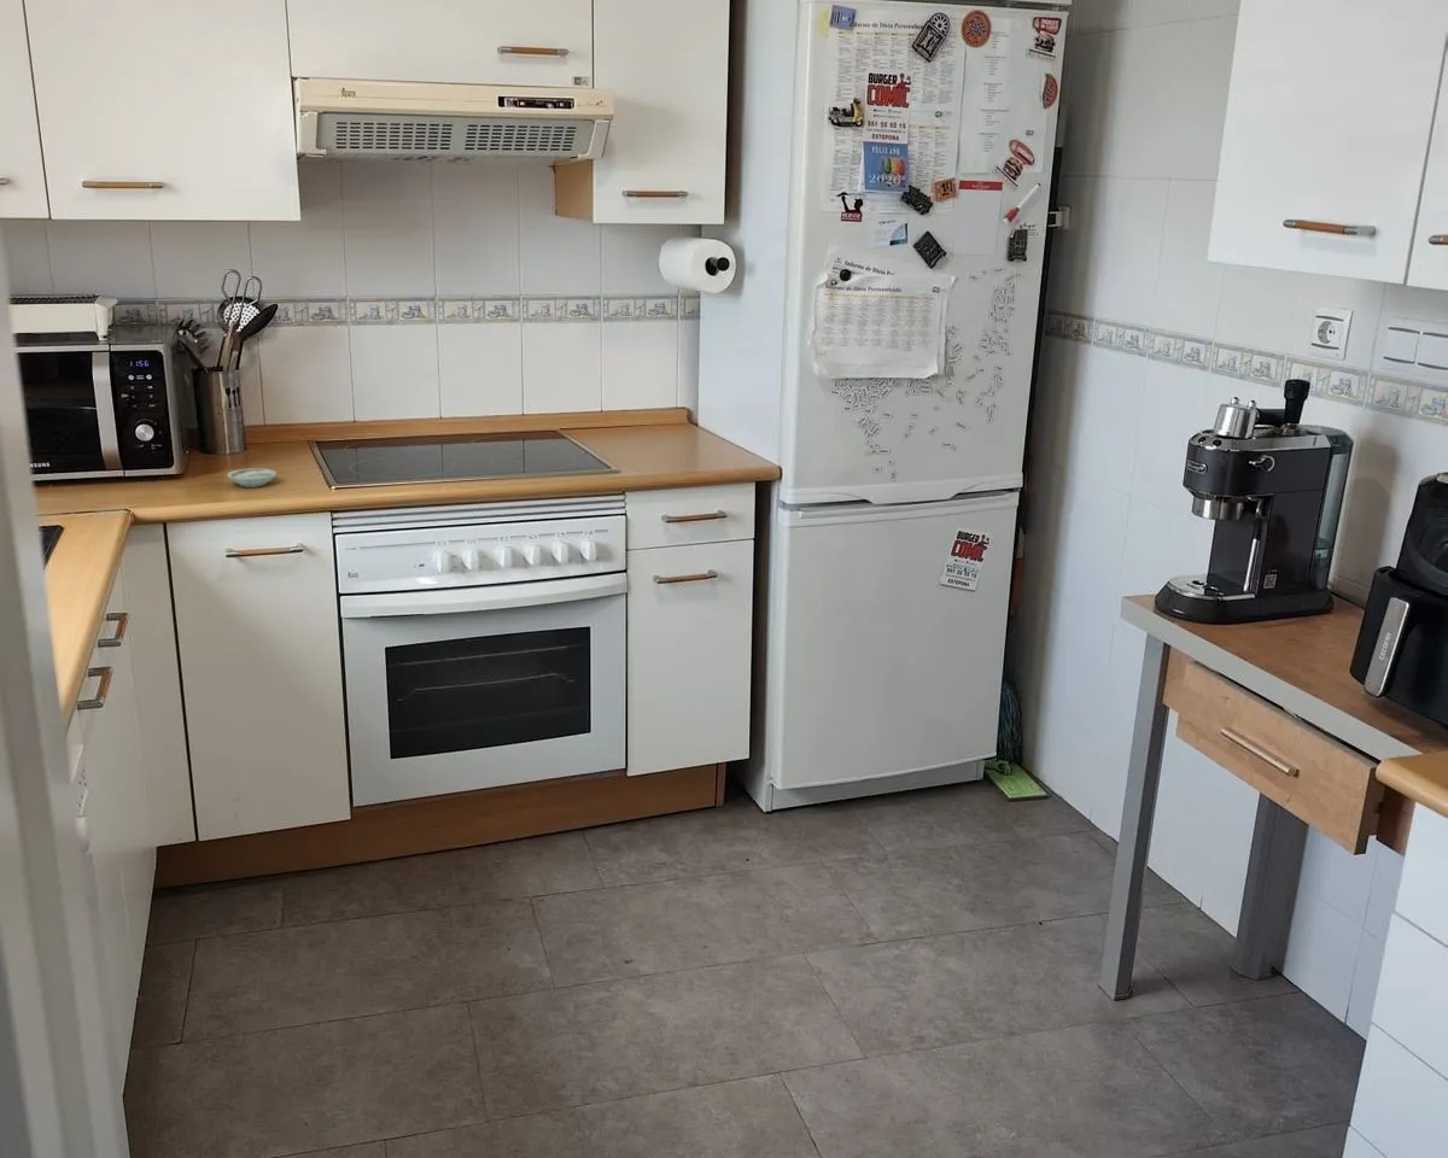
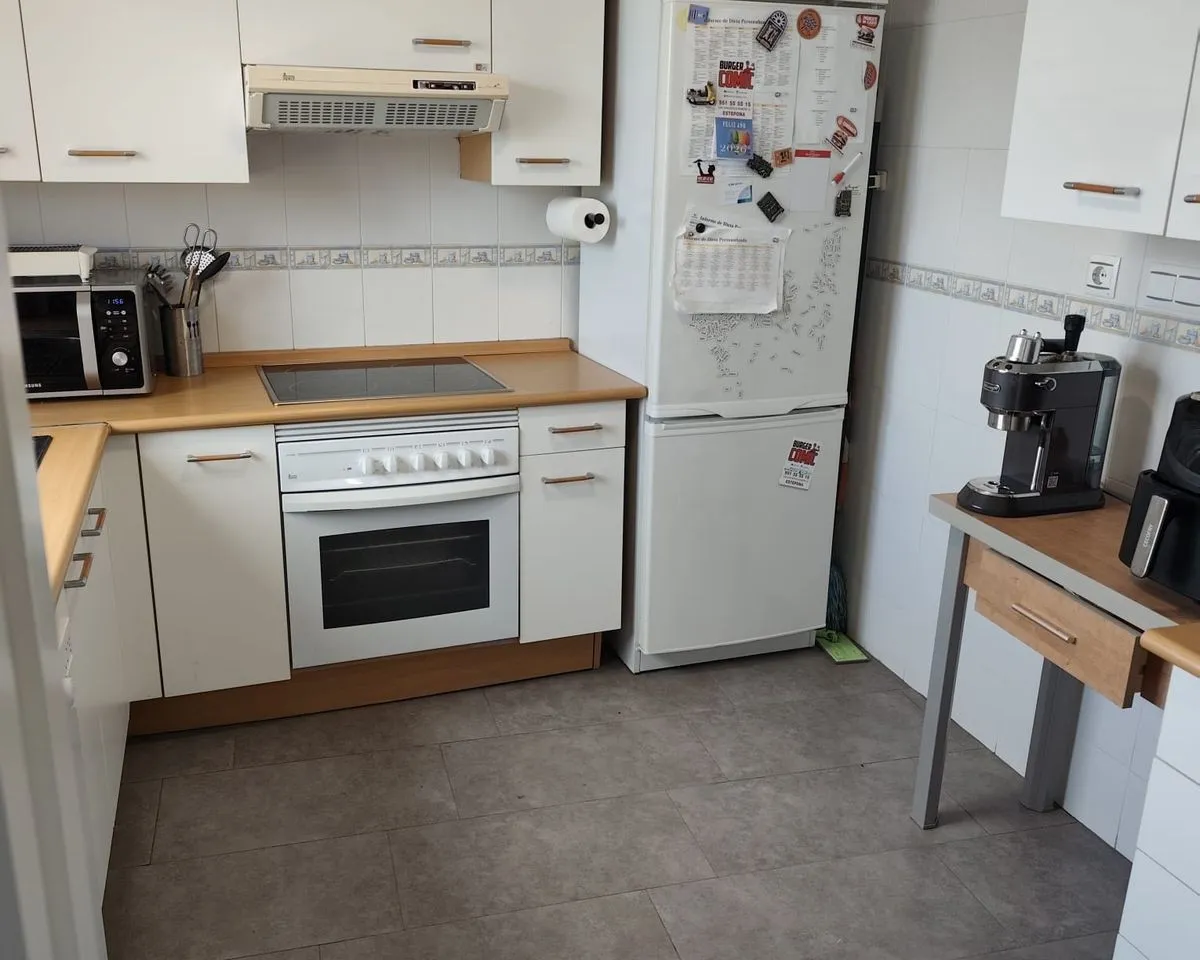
- saucer [226,467,278,489]
